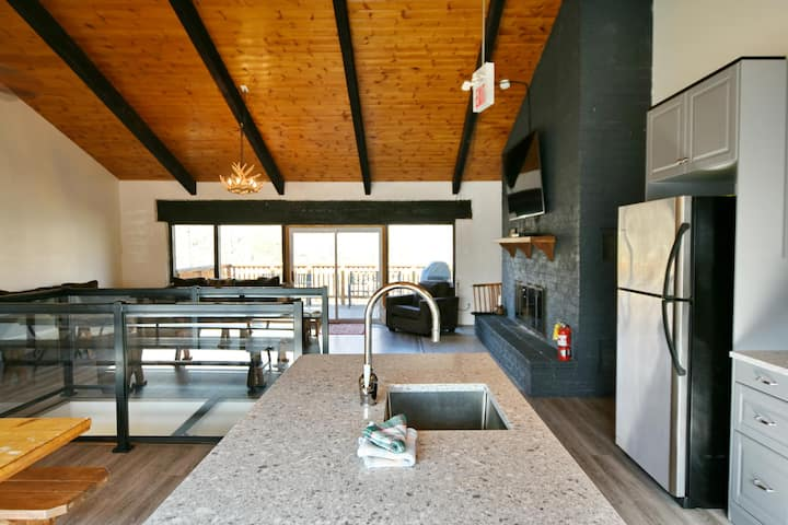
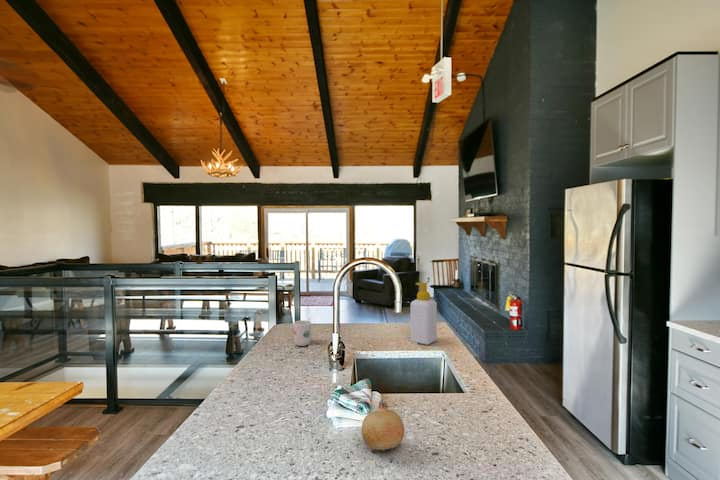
+ soap bottle [409,282,438,346]
+ mug [290,317,312,347]
+ fruit [361,401,405,452]
